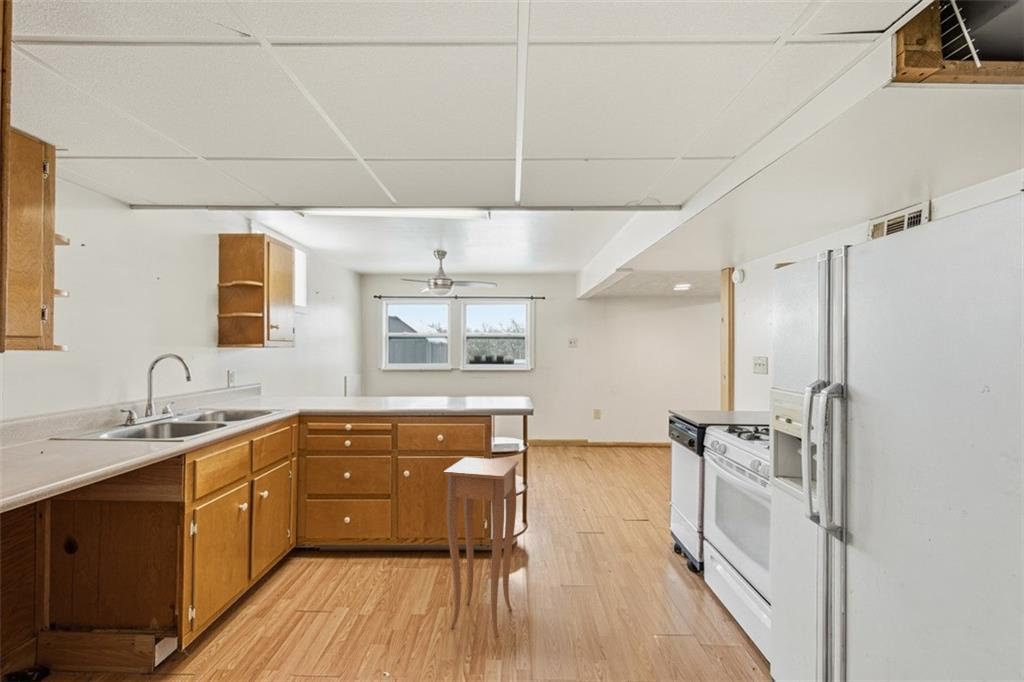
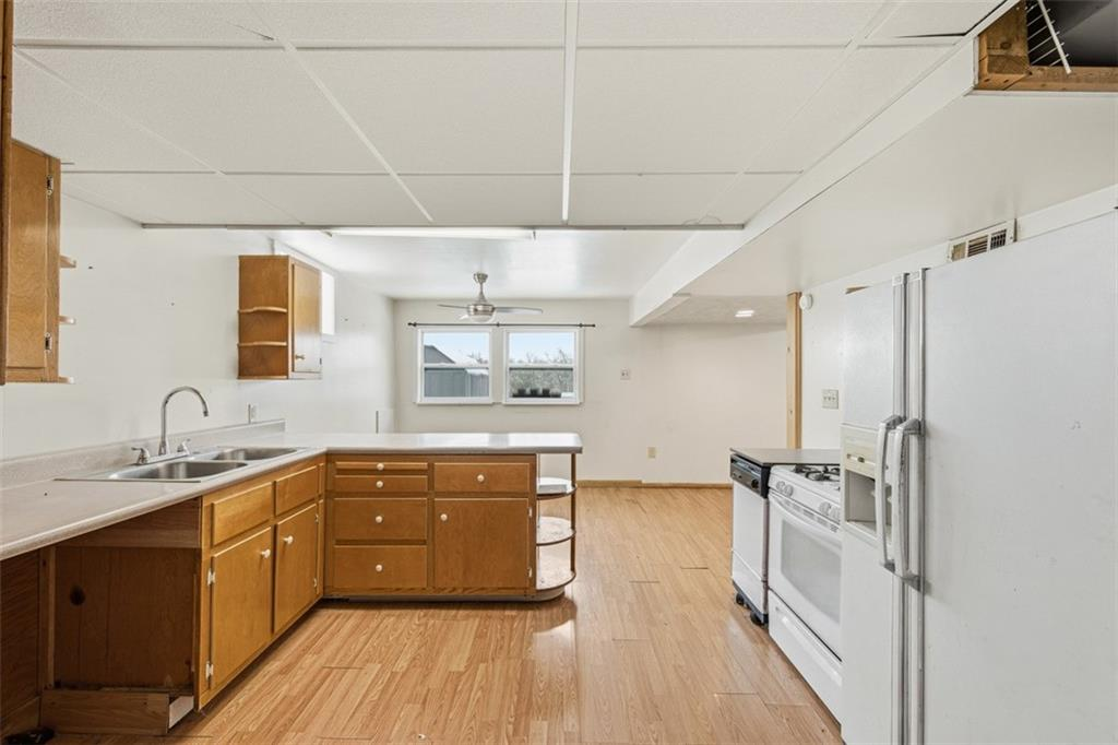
- side table [443,456,519,637]
